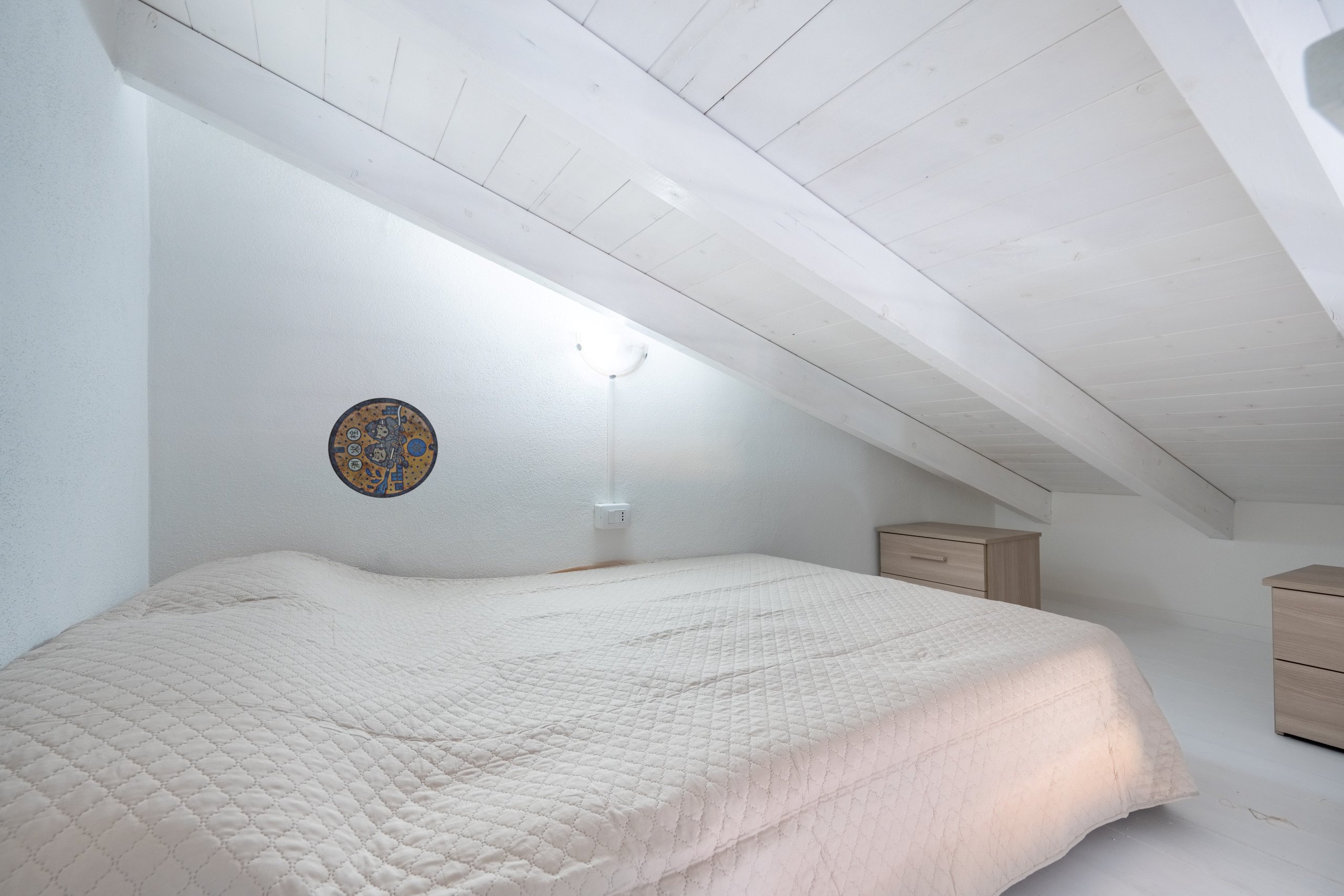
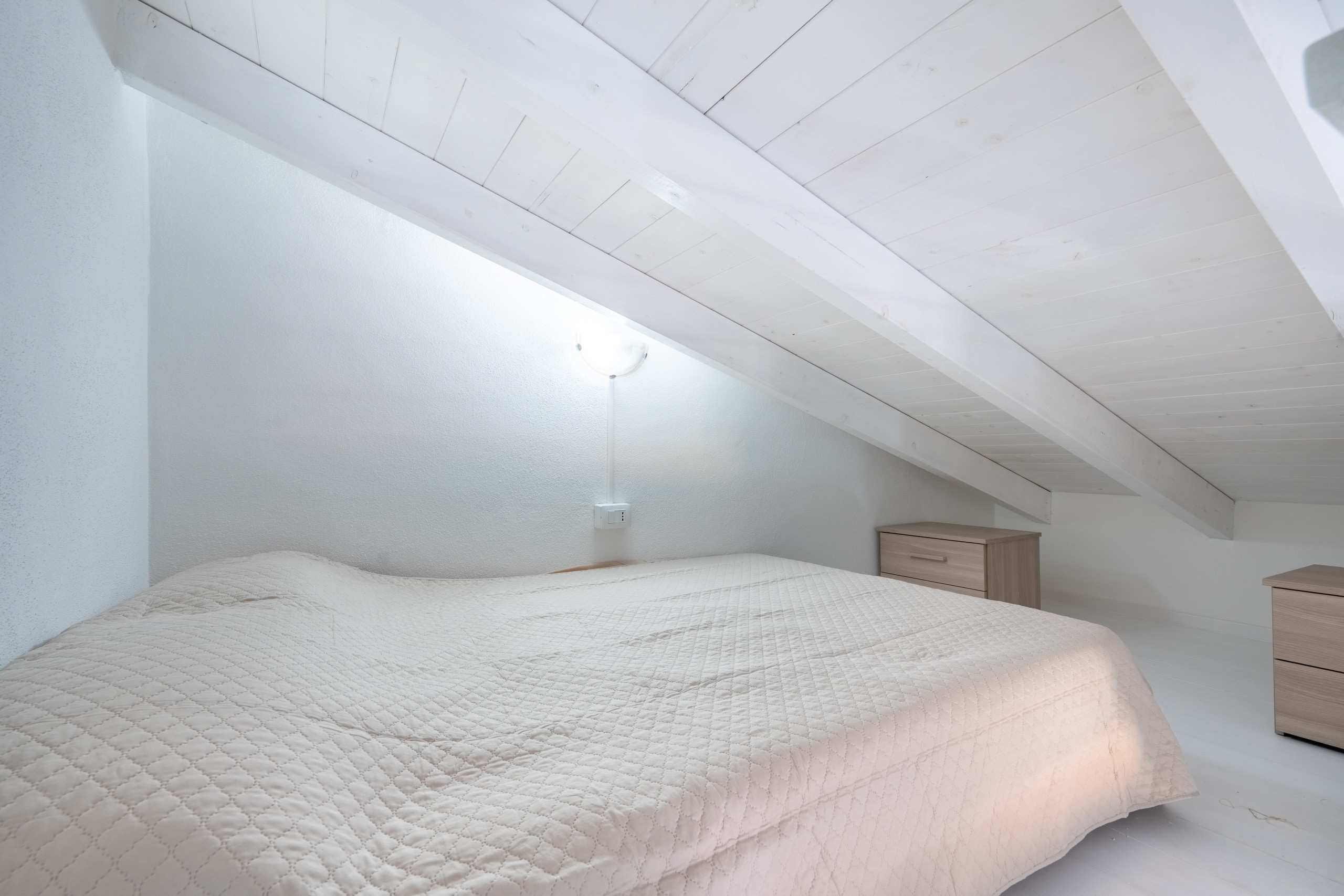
- manhole cover [328,397,438,499]
